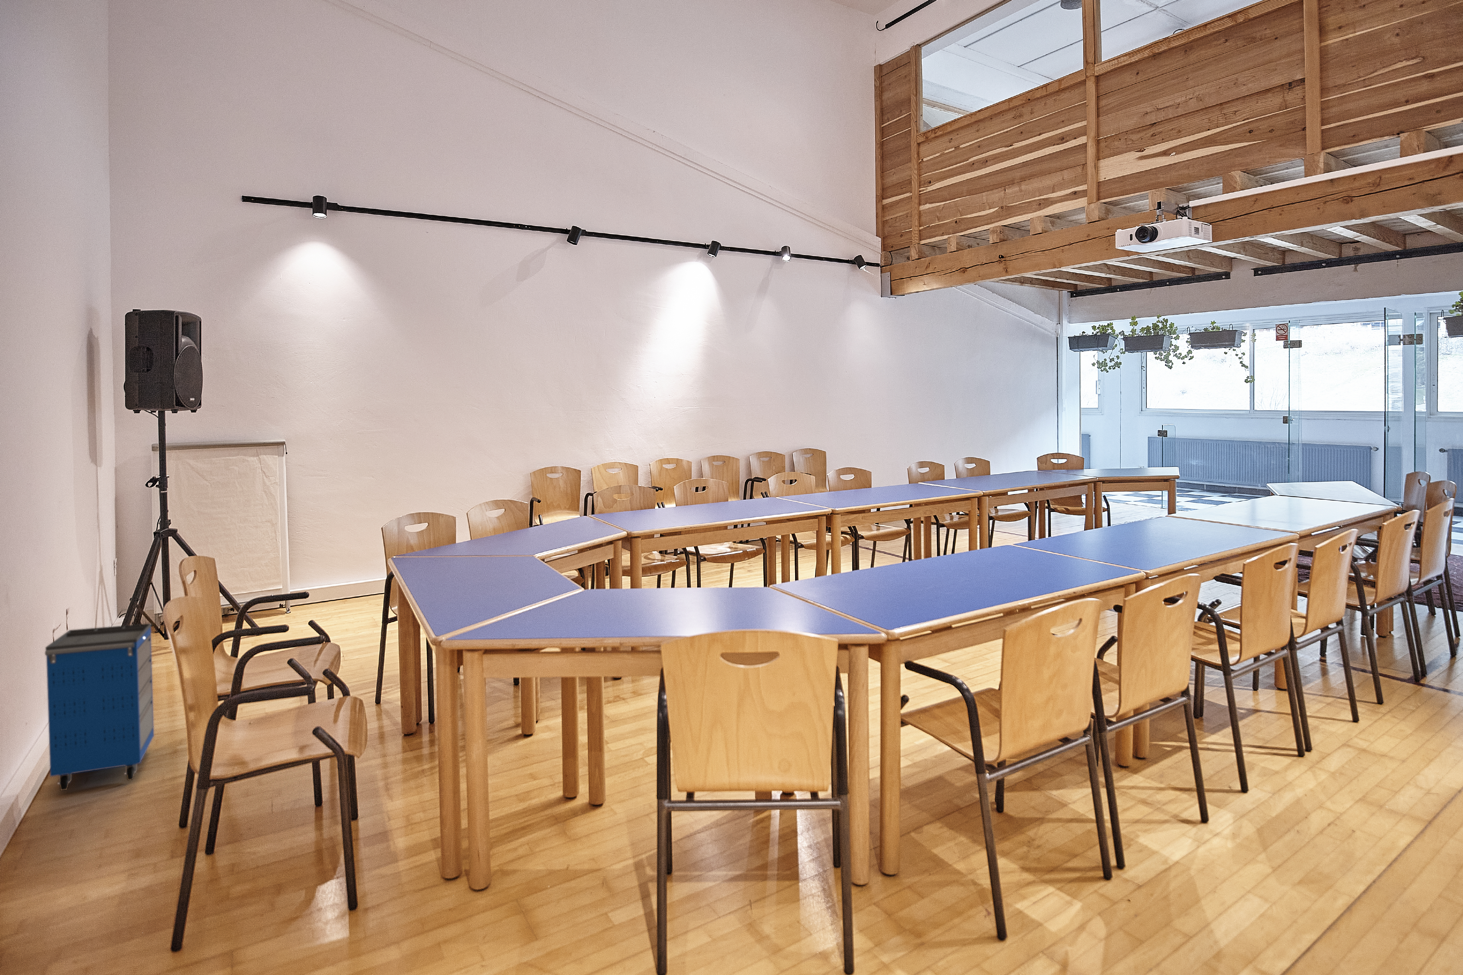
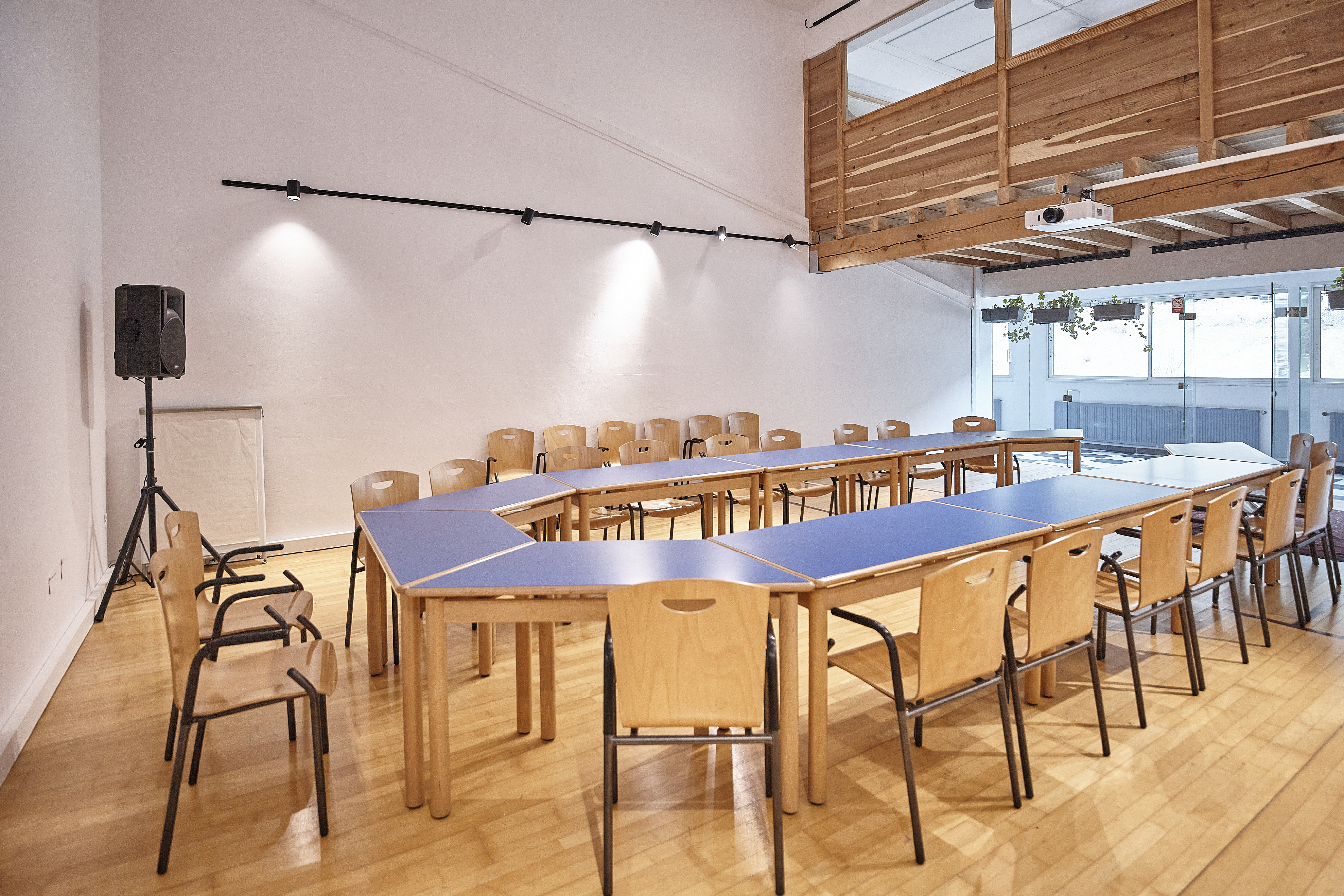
- cabinet [45,624,155,791]
